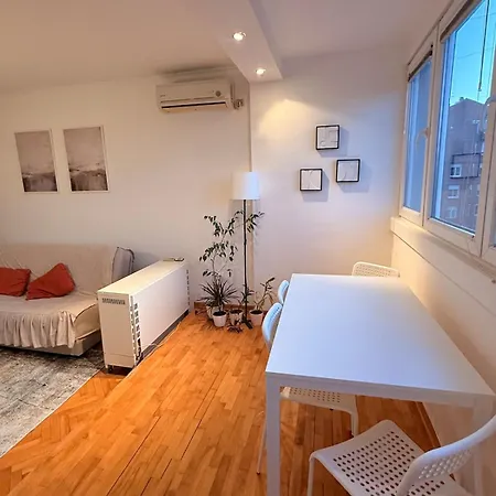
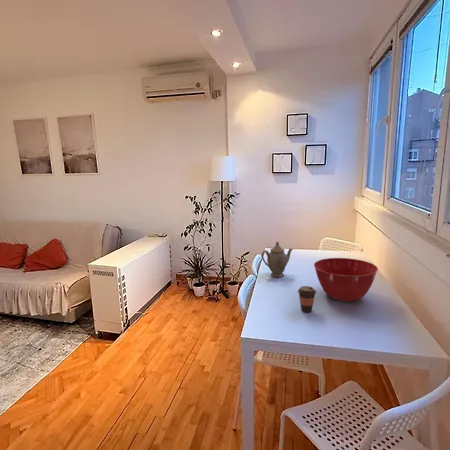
+ chinaware [261,241,294,278]
+ coffee cup [297,285,317,313]
+ mixing bowl [313,257,379,303]
